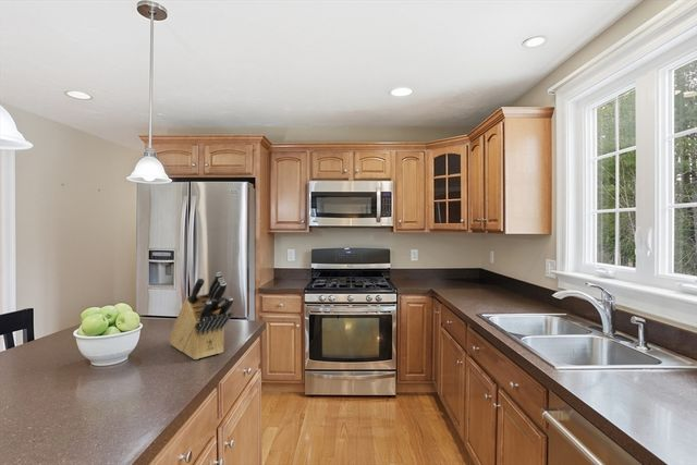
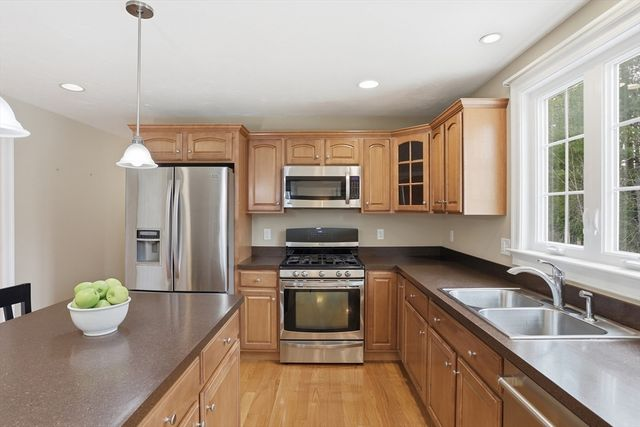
- knife block [168,271,234,360]
